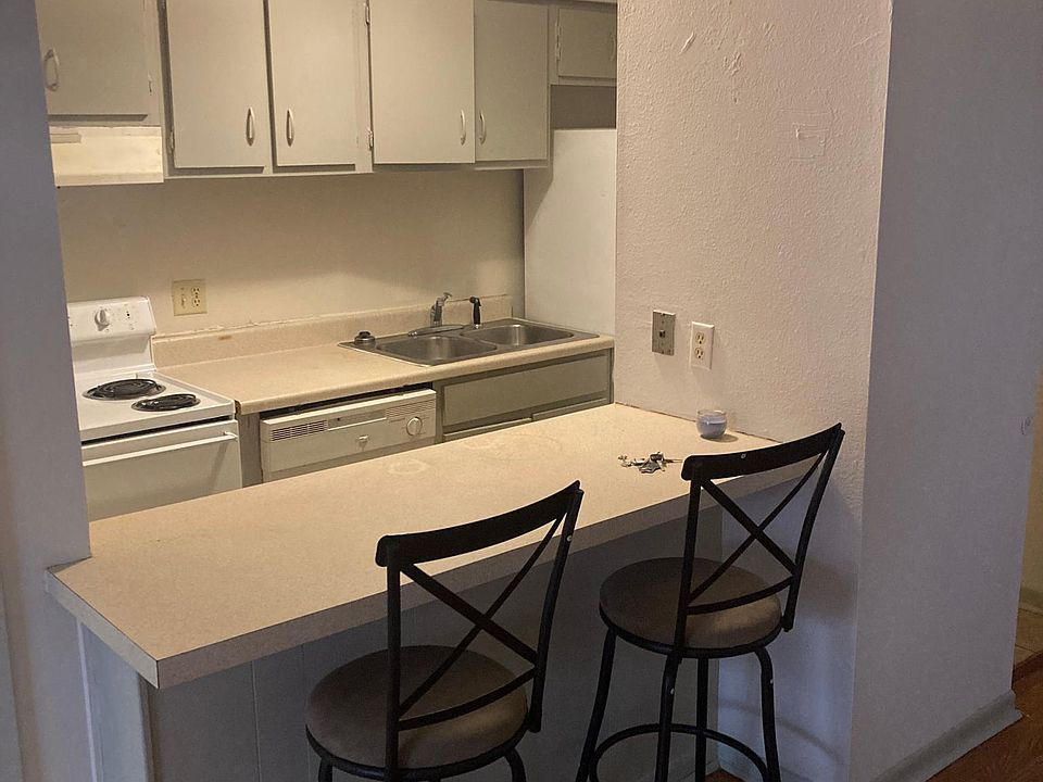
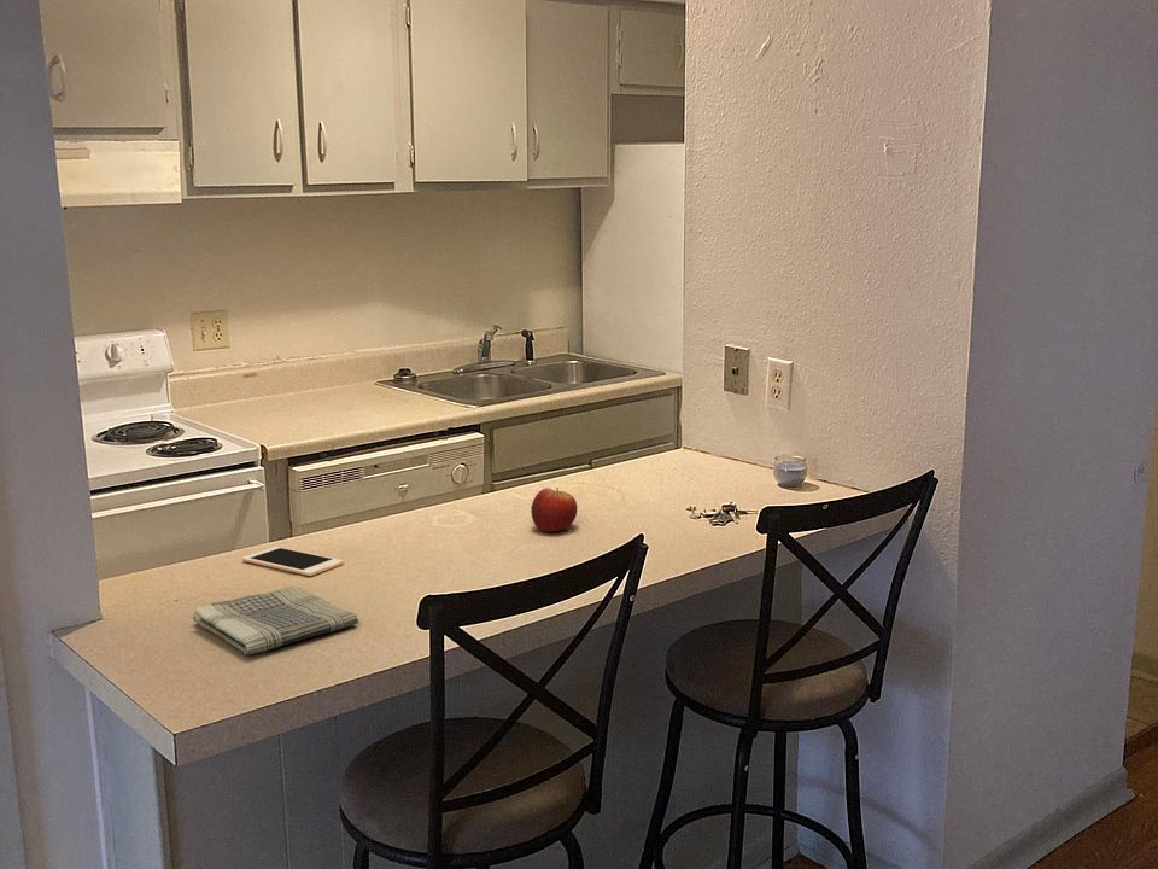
+ dish towel [192,585,359,655]
+ cell phone [241,546,345,577]
+ fruit [530,486,578,533]
